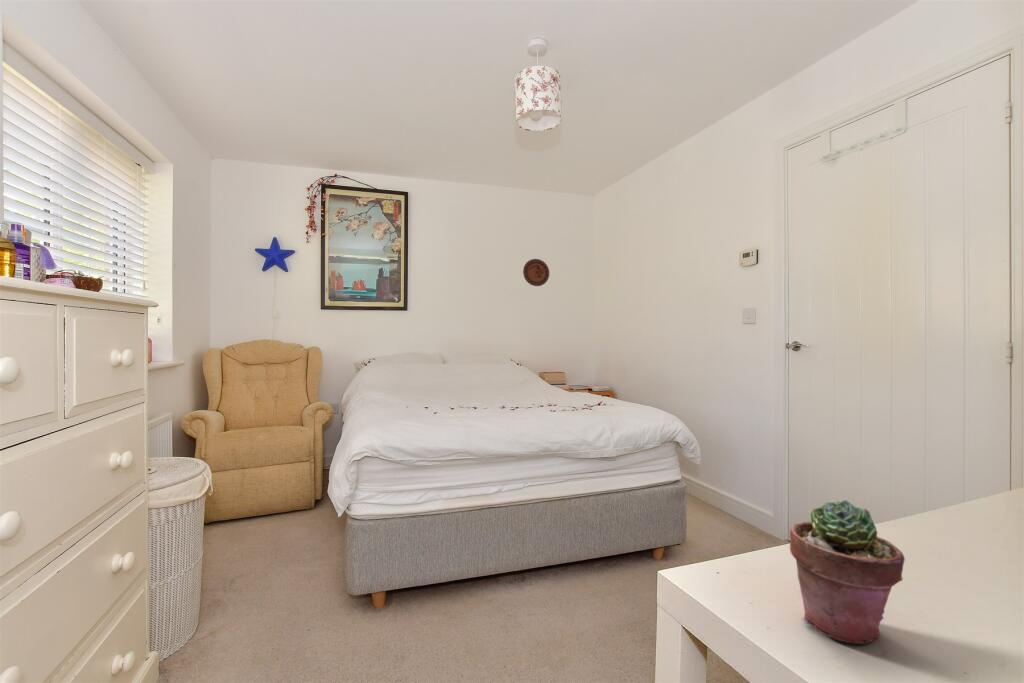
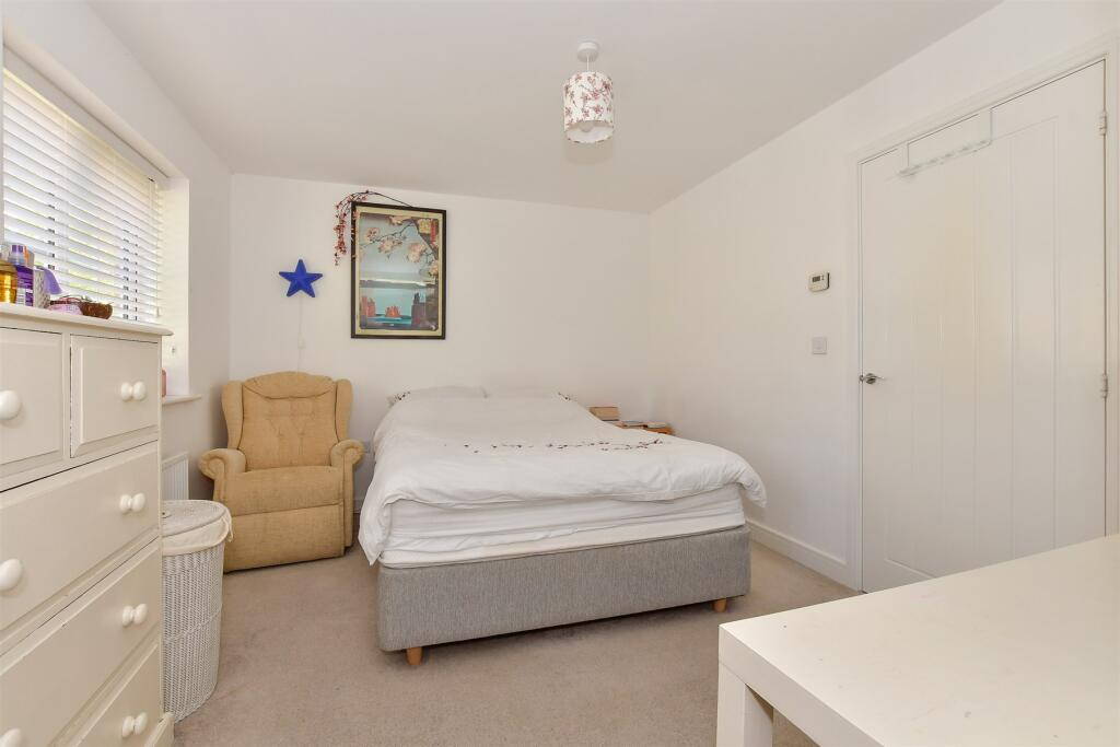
- decorative plate [522,258,550,287]
- potted succulent [789,499,906,645]
